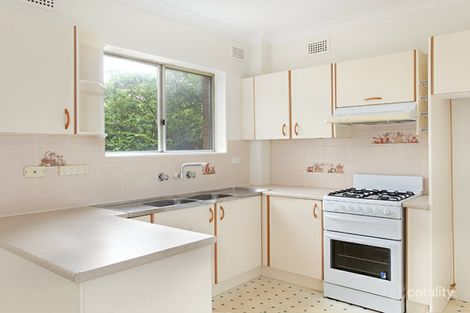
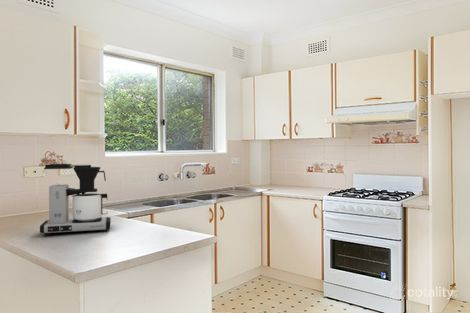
+ coffee maker [39,163,112,236]
